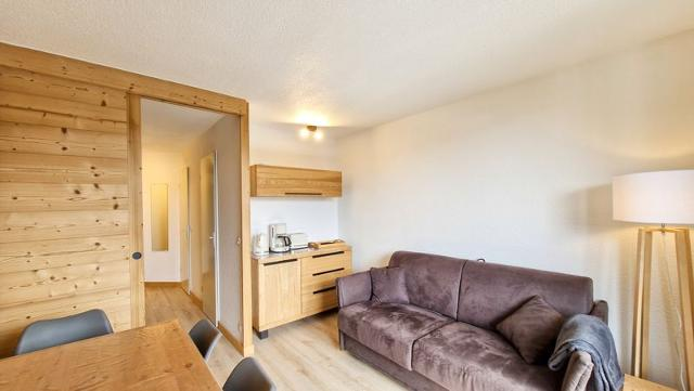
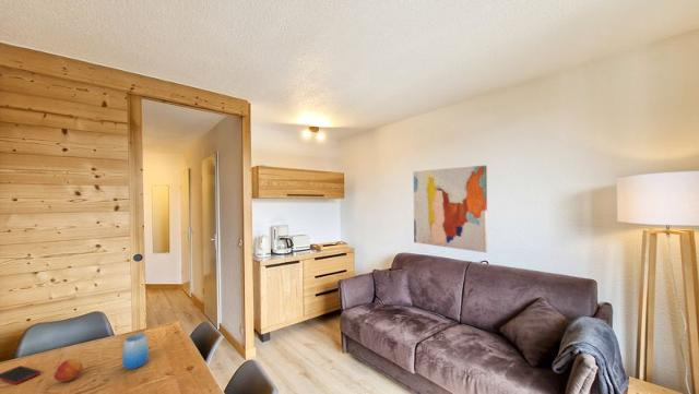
+ fruit [52,358,84,383]
+ cup [121,332,150,370]
+ cell phone [0,365,42,385]
+ wall art [413,165,488,253]
